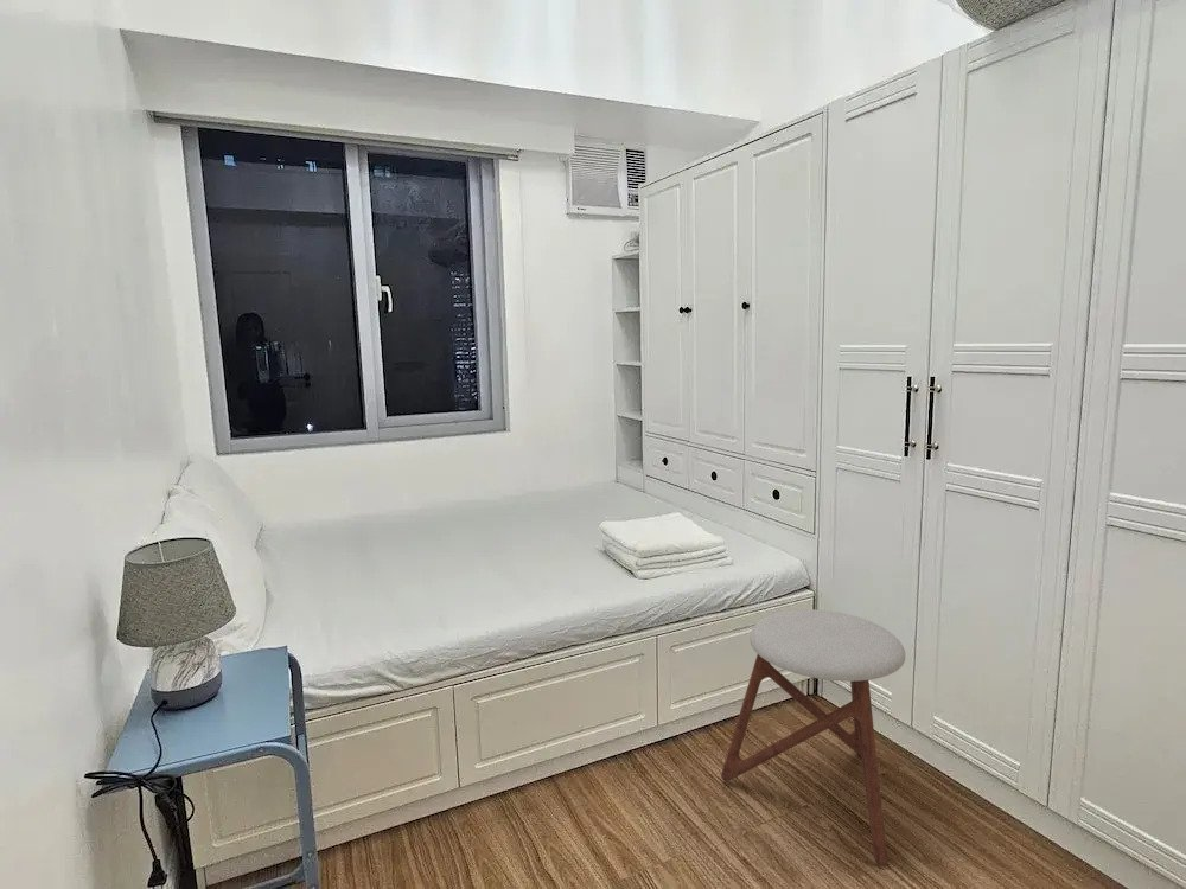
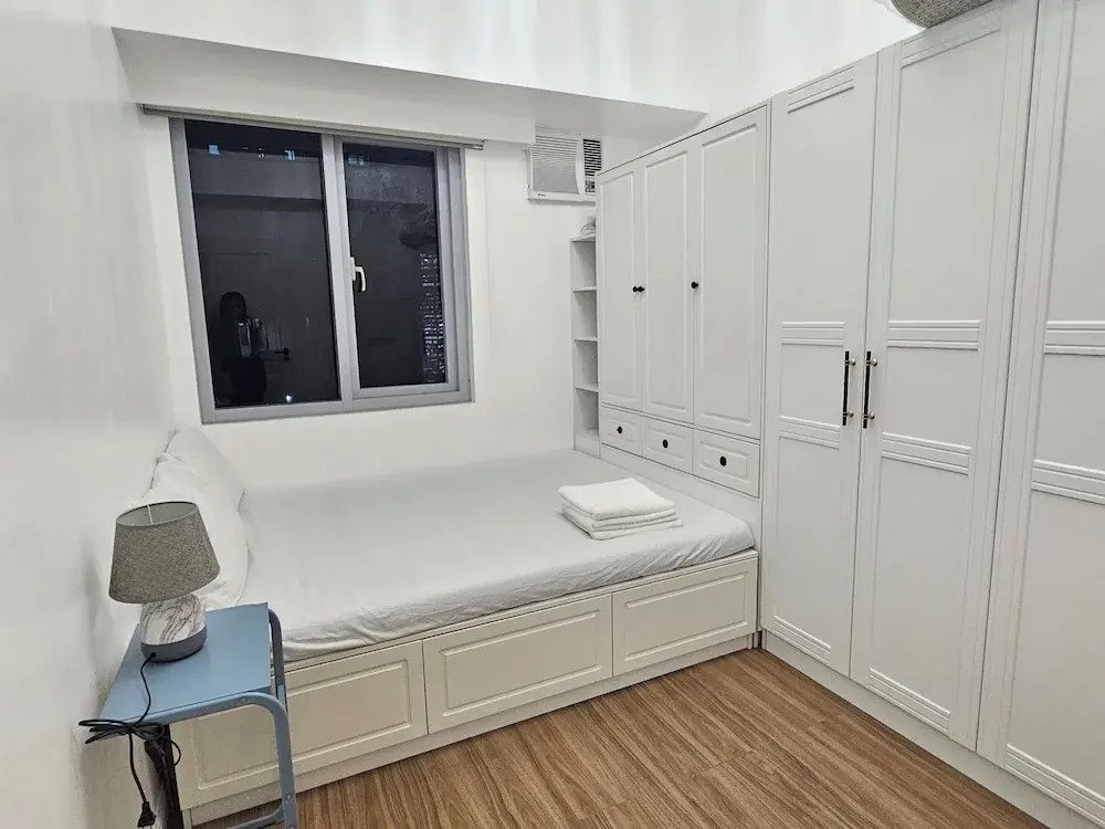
- stool [720,608,906,865]
